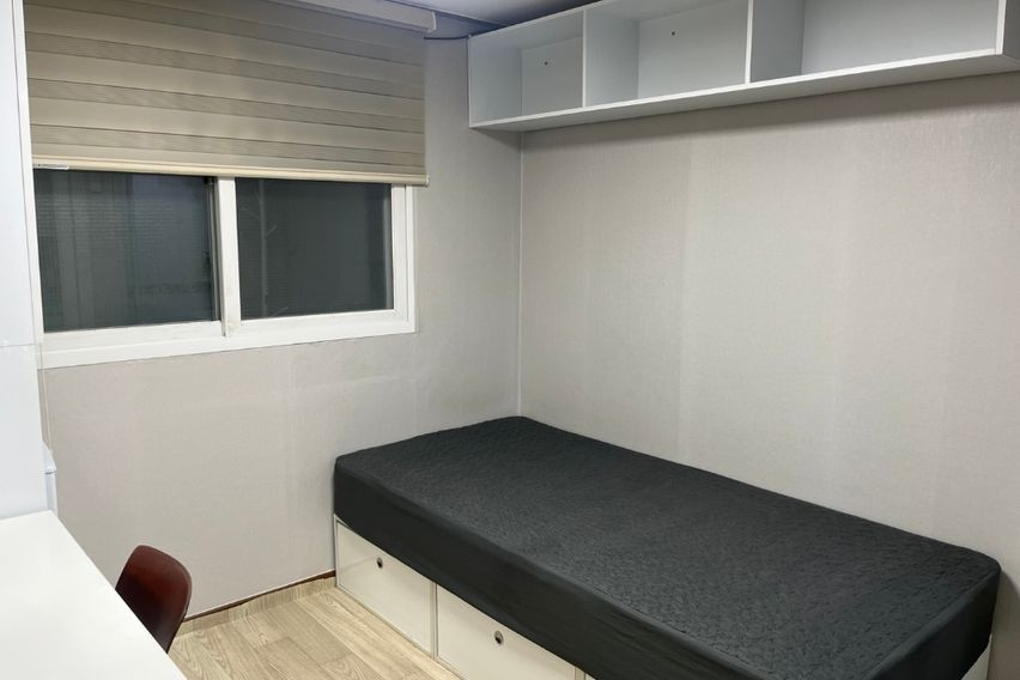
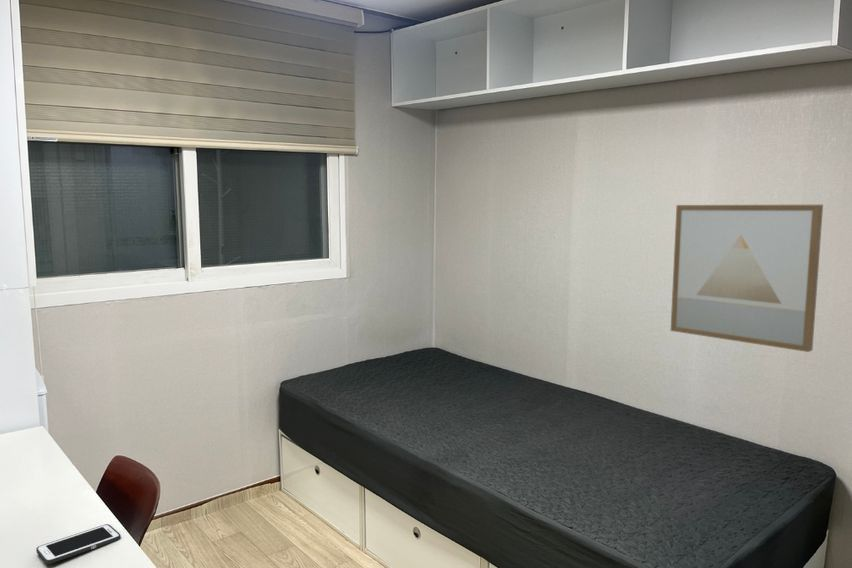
+ wall art [670,204,824,353]
+ cell phone [35,523,122,565]
